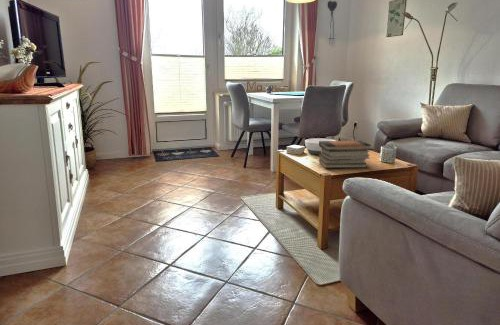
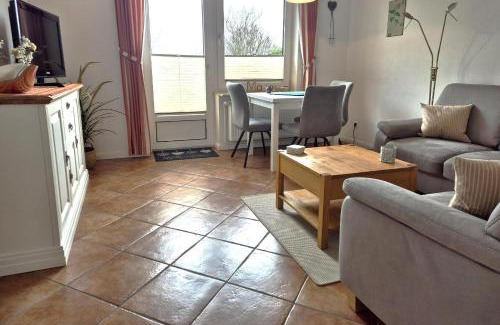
- book stack [318,140,373,169]
- bowl [304,137,337,156]
